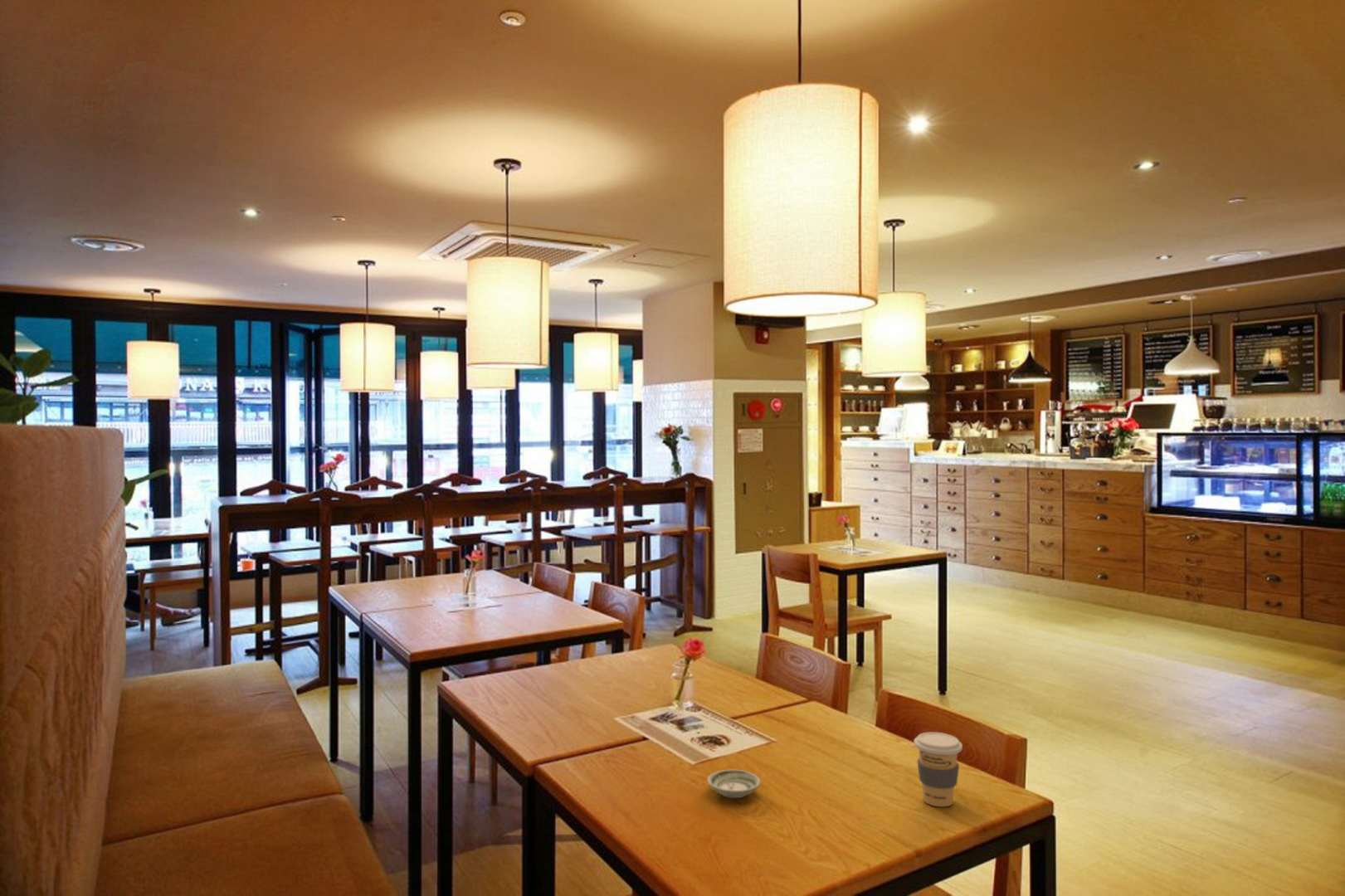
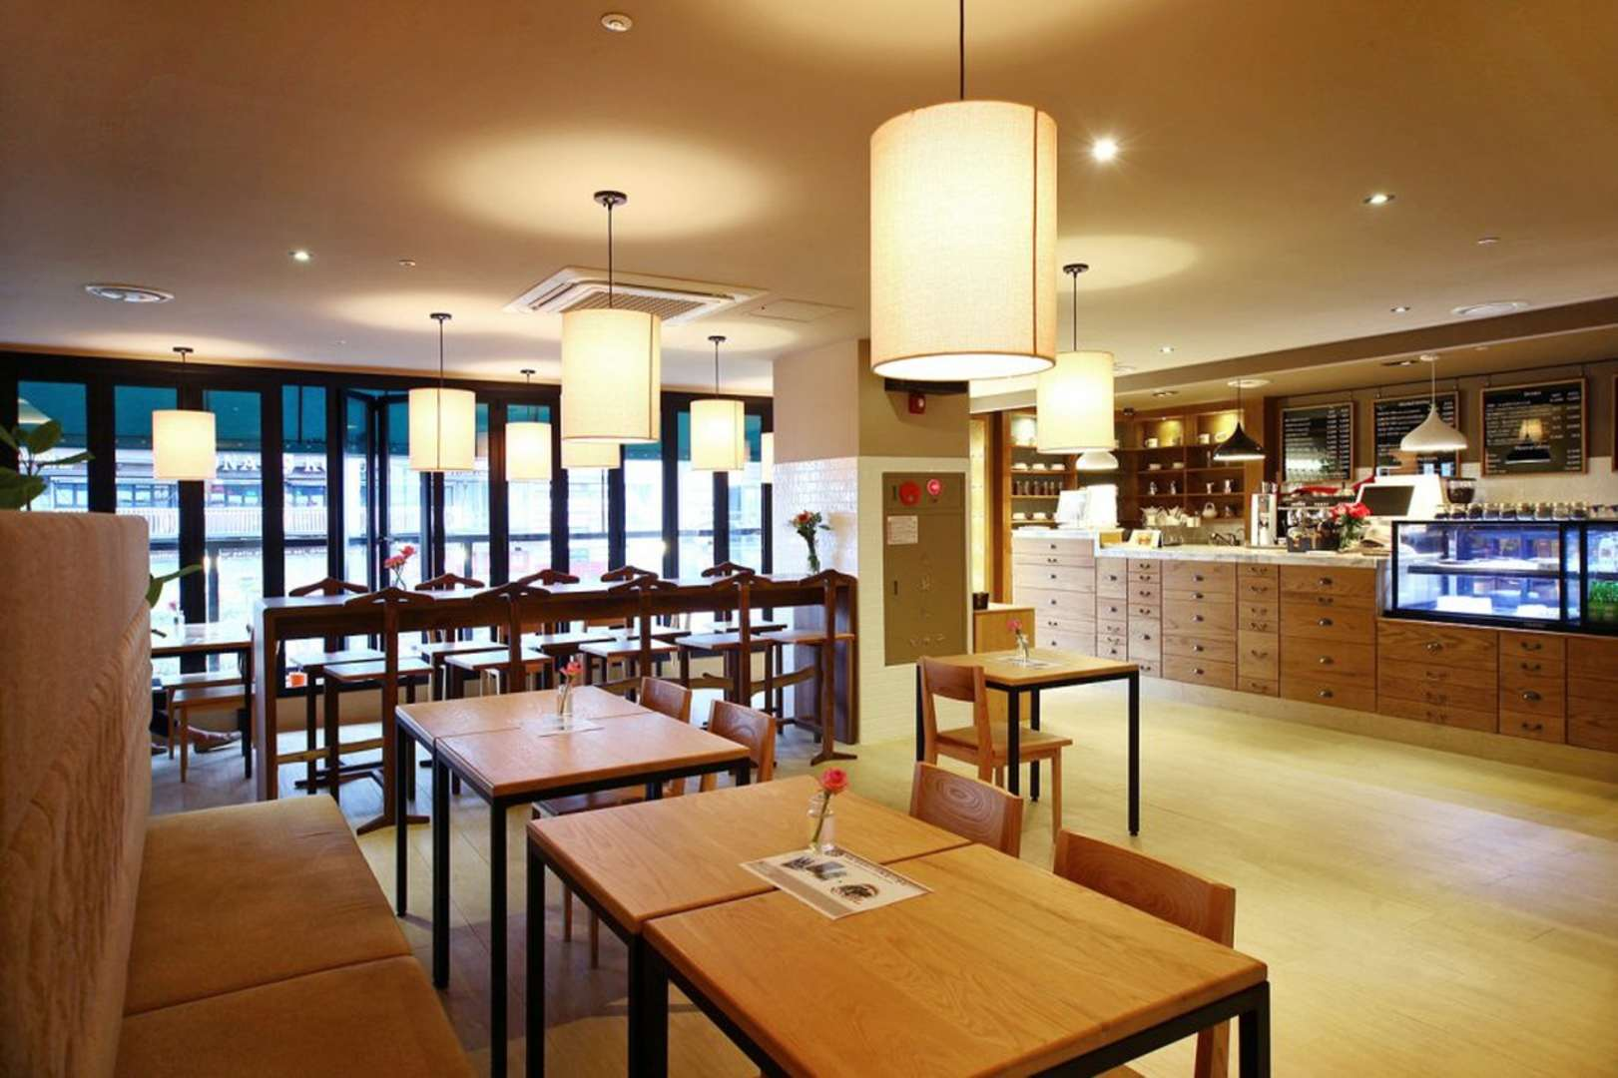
- coffee cup [913,732,963,807]
- saucer [706,769,762,799]
